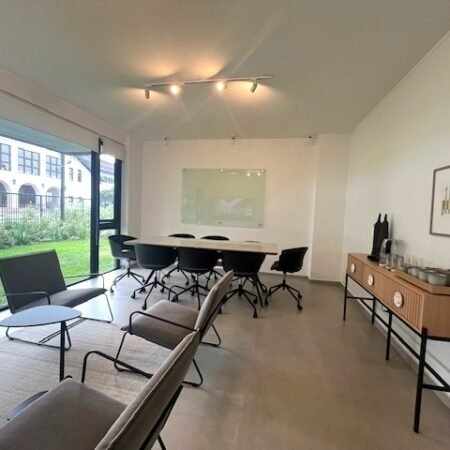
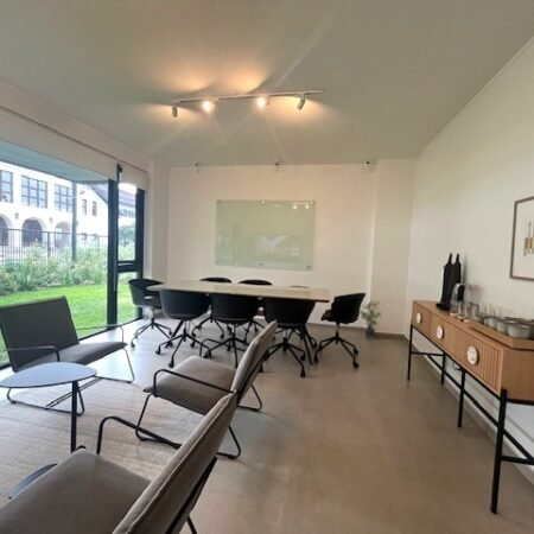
+ potted plant [358,300,382,341]
